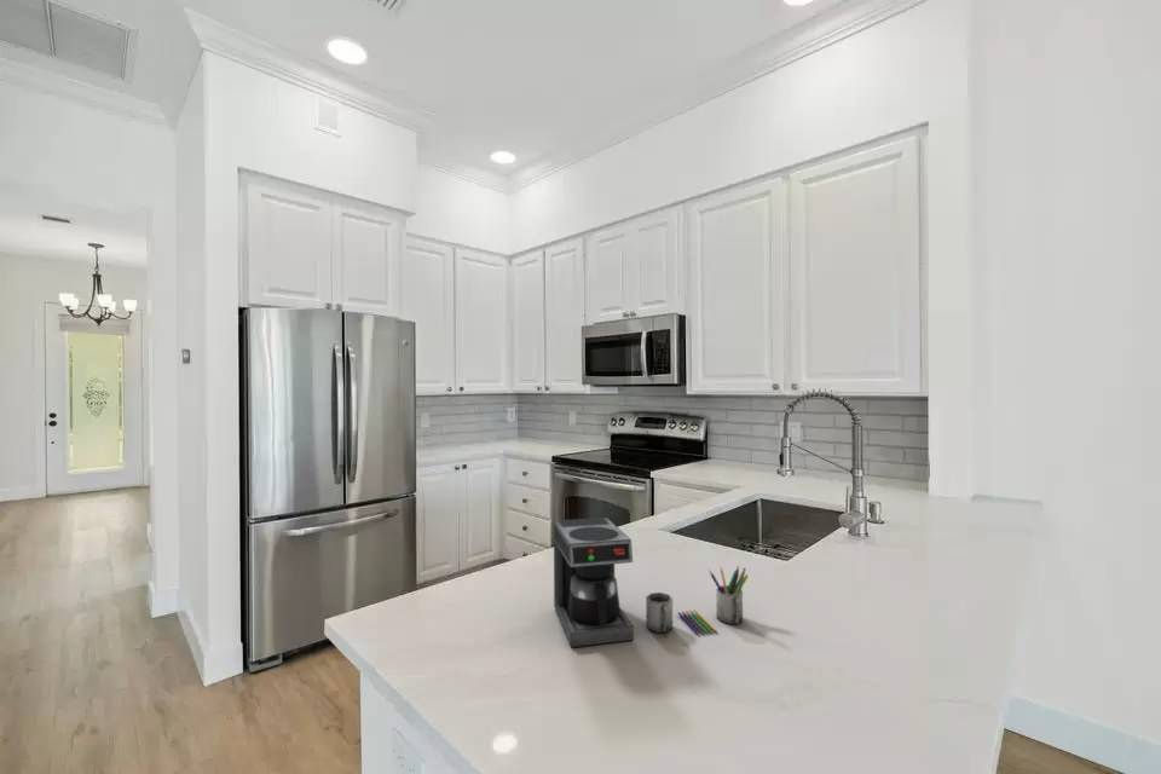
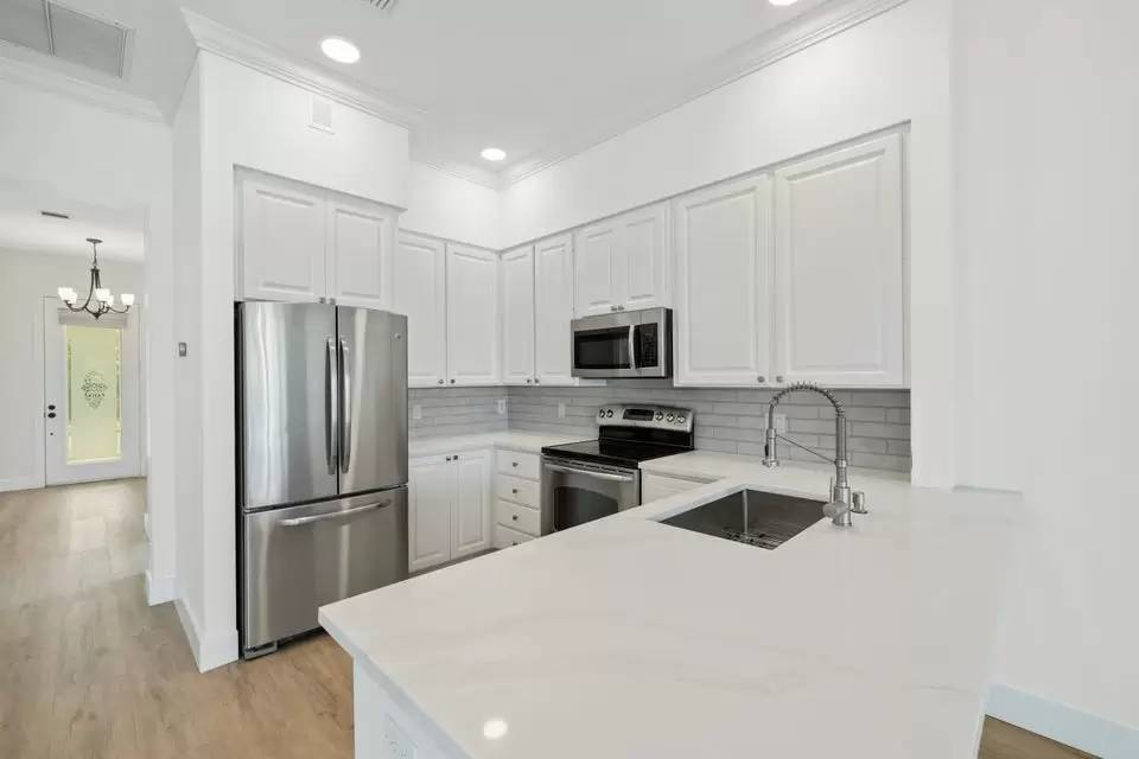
- coffee maker [553,516,750,648]
